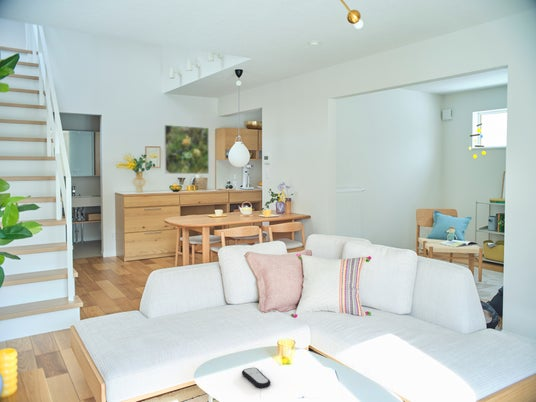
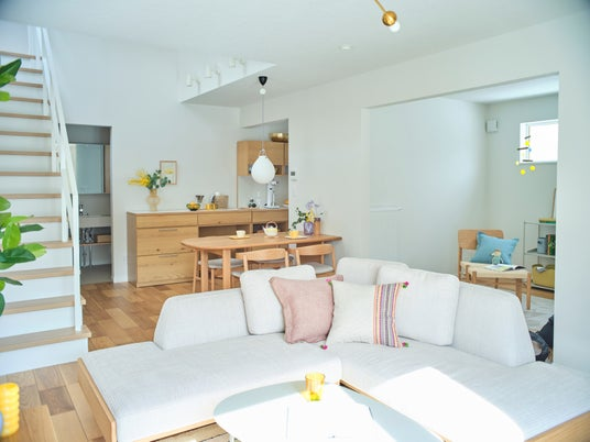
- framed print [163,124,210,175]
- remote control [241,367,272,389]
